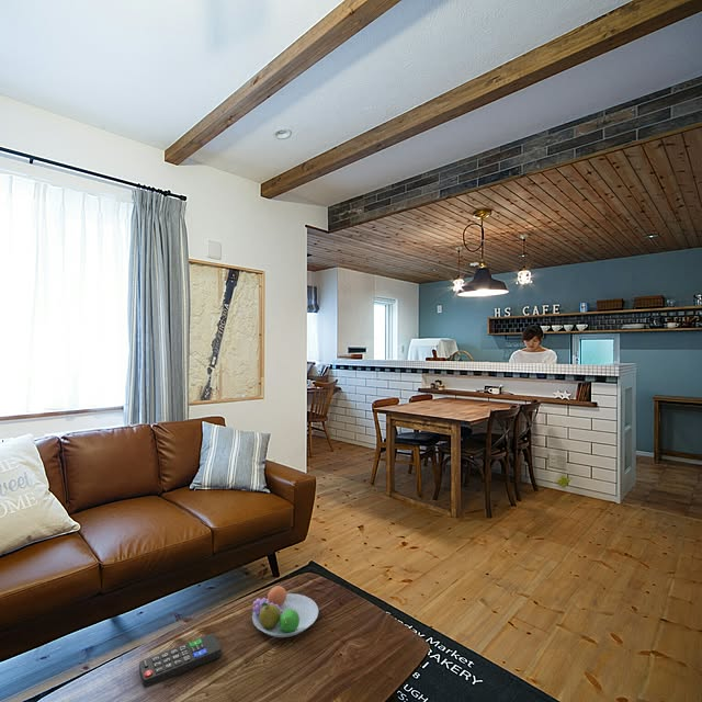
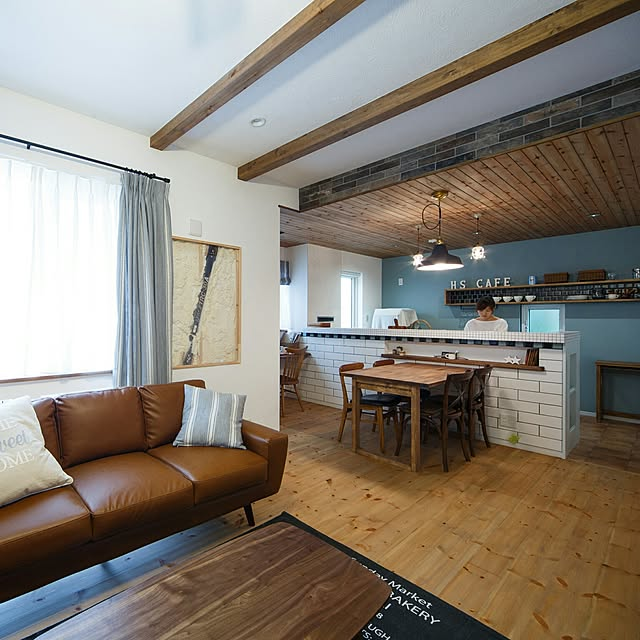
- remote control [138,633,223,689]
- fruit bowl [251,584,319,638]
